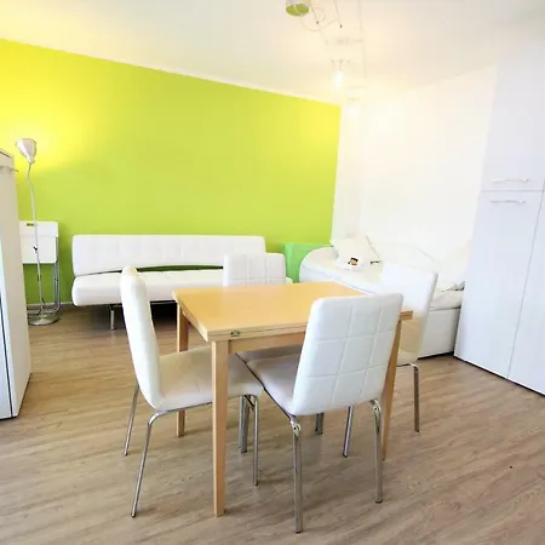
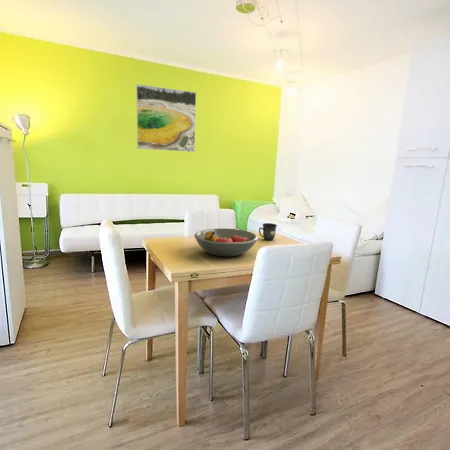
+ mug [258,222,278,241]
+ fruit bowl [193,228,259,258]
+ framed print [135,83,197,153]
